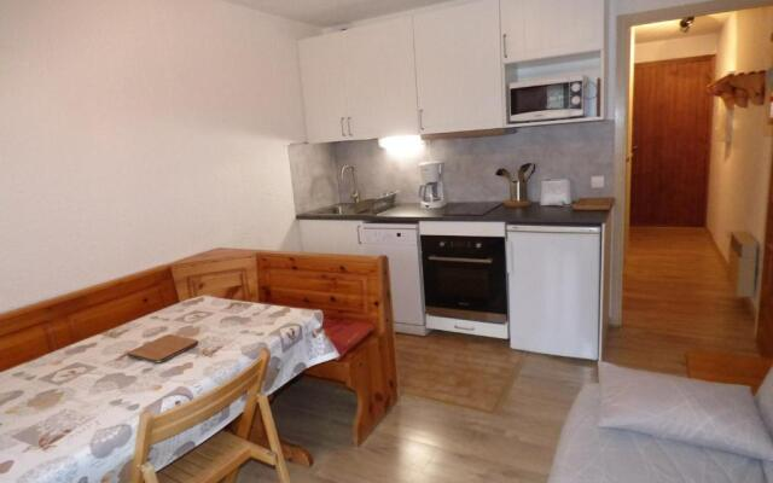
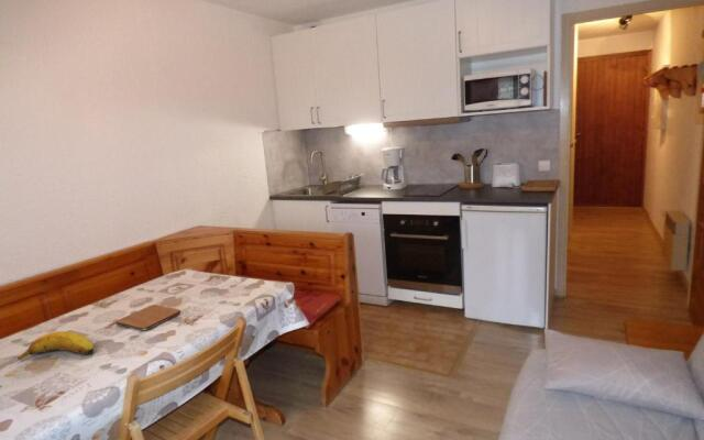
+ fruit [16,330,95,361]
